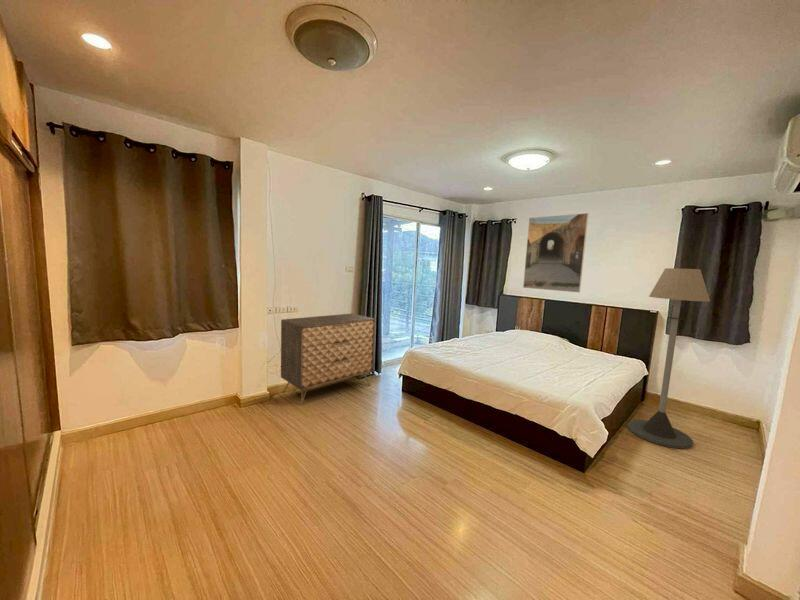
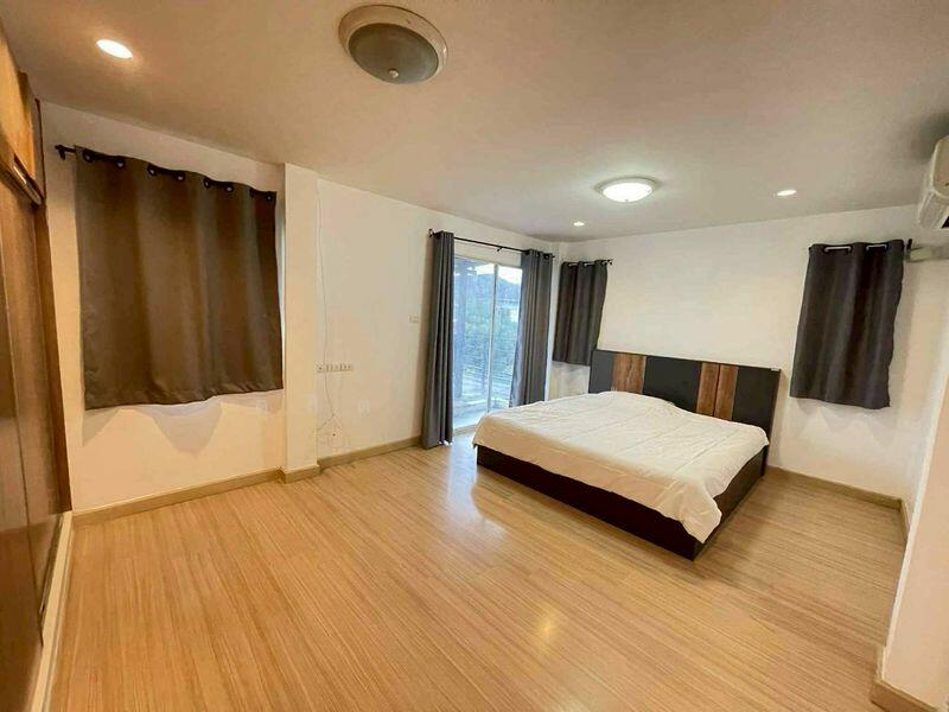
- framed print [522,212,590,294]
- floor lamp [627,267,711,450]
- dresser [280,312,376,407]
